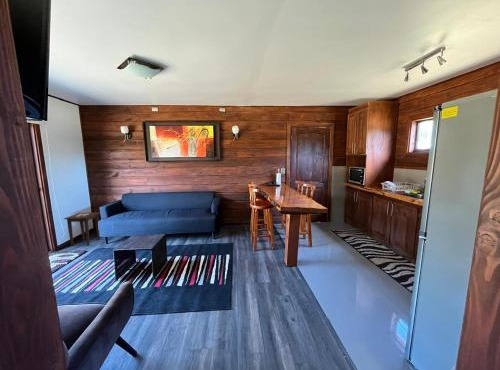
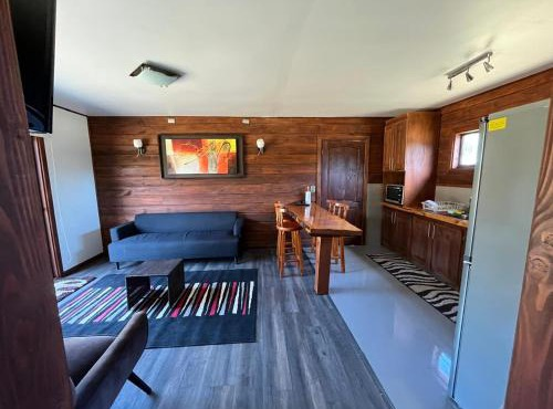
- side table [63,211,101,247]
